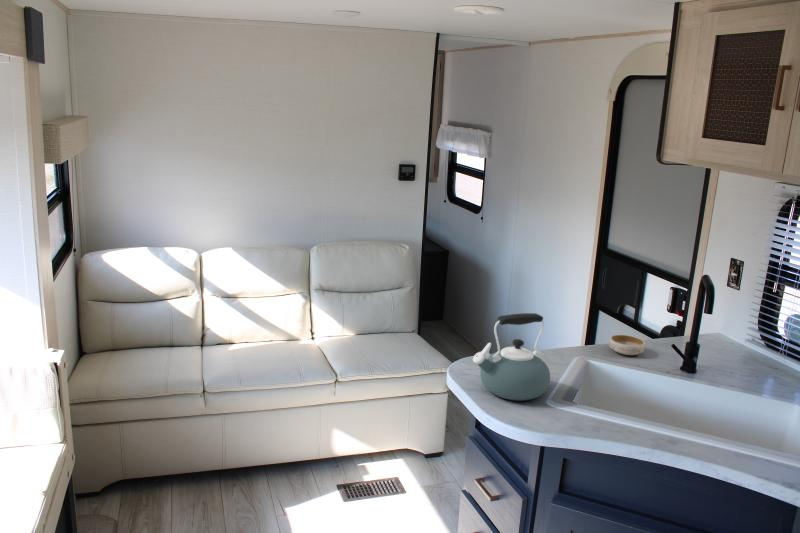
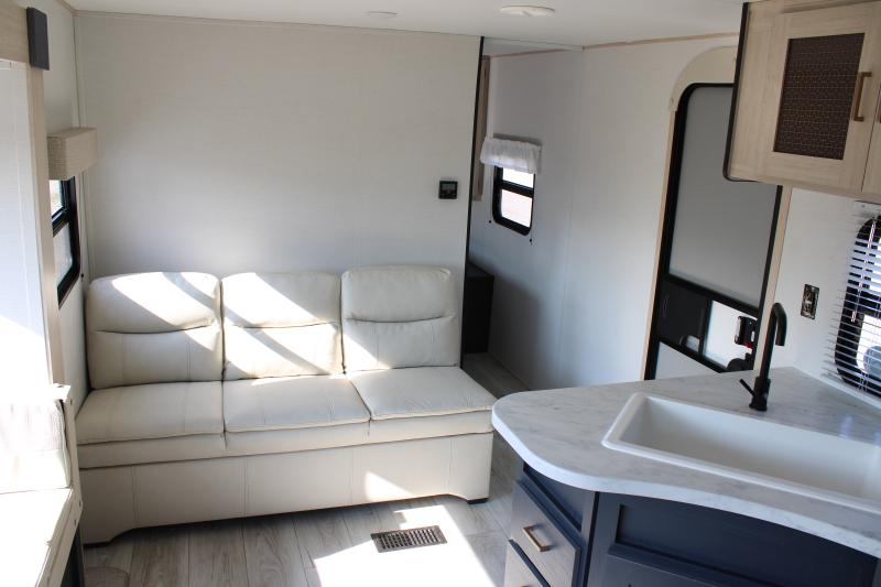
- bowl [607,334,646,356]
- kettle [472,312,551,402]
